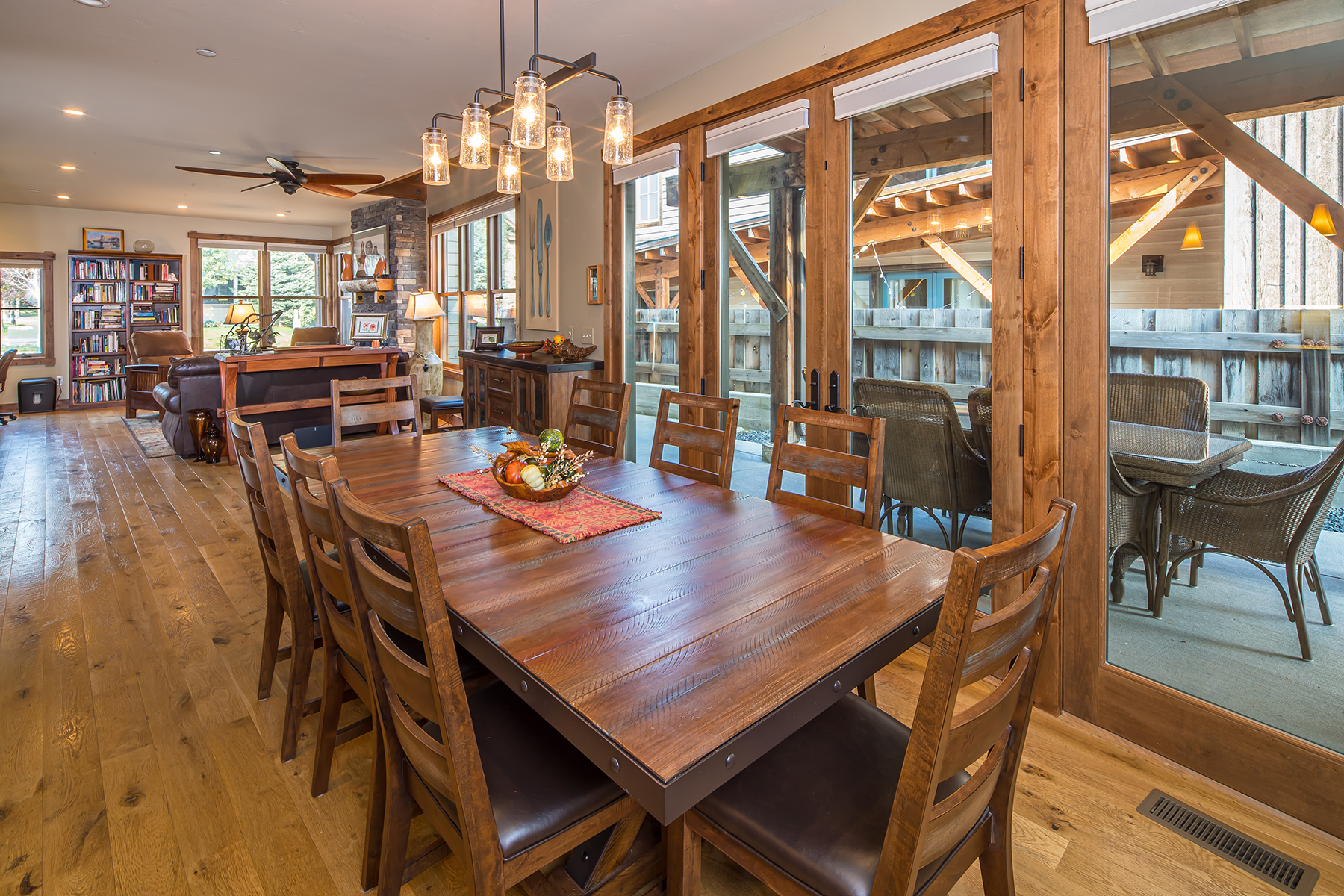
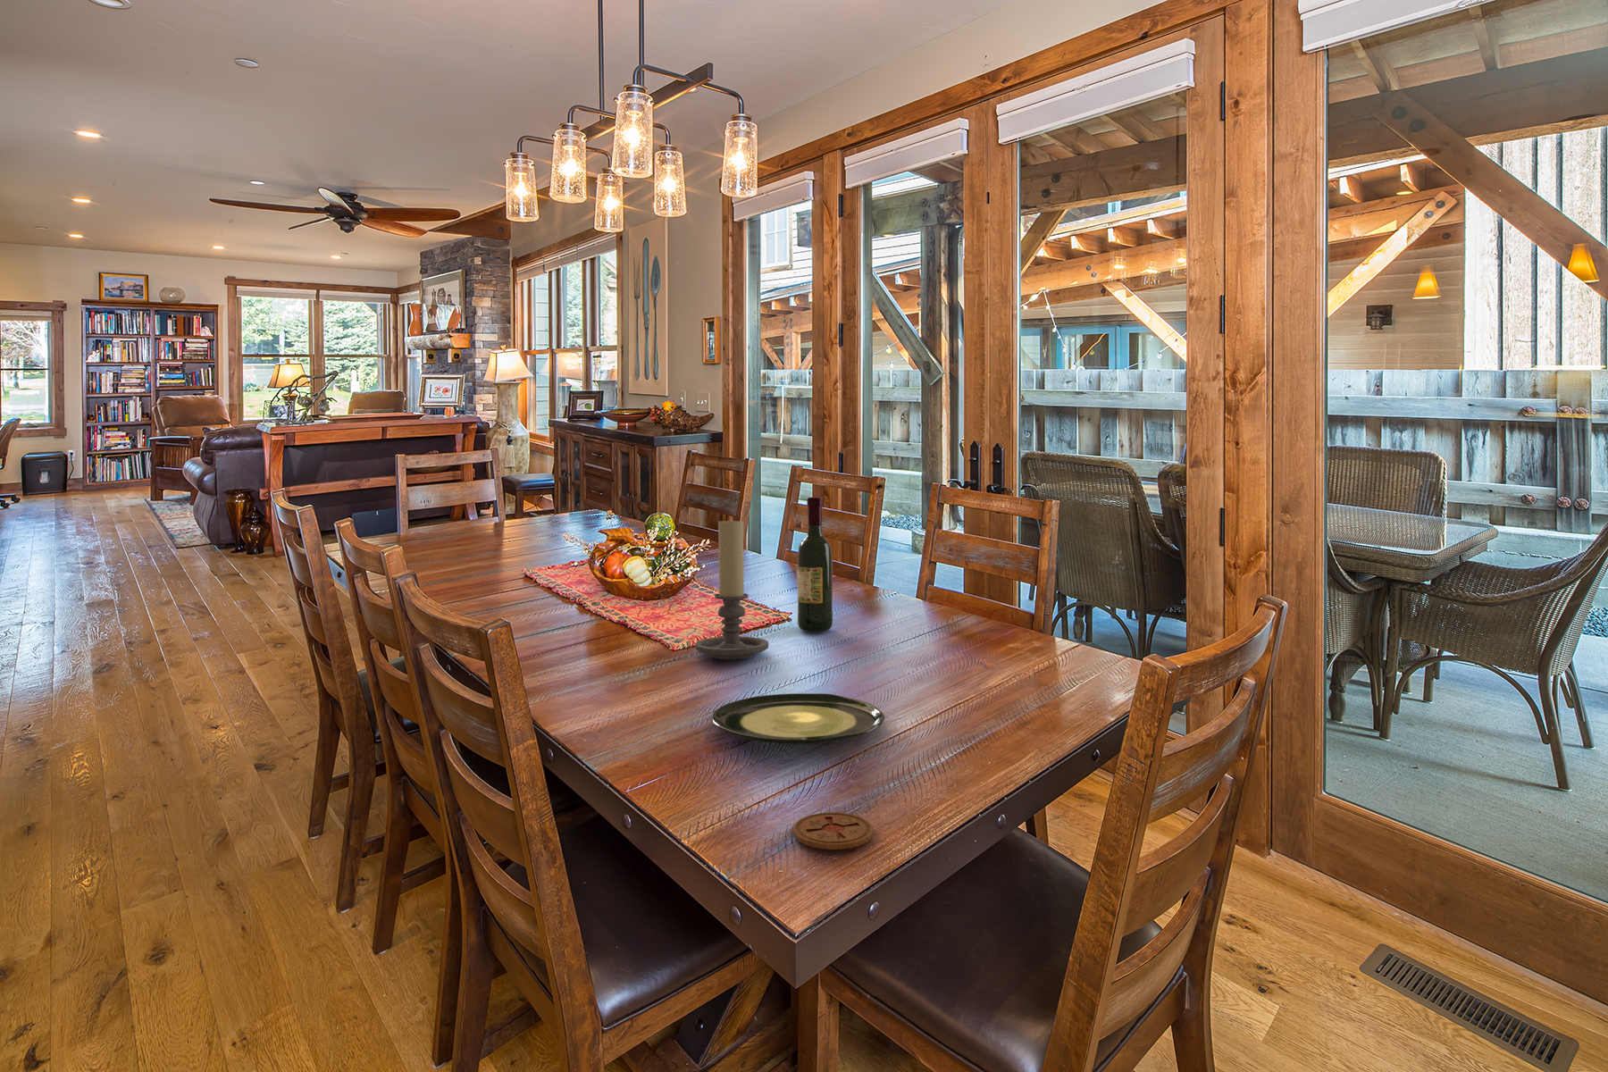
+ plate [711,693,885,745]
+ wine bottle [797,497,834,633]
+ coaster [792,812,873,851]
+ candle holder [694,517,769,660]
